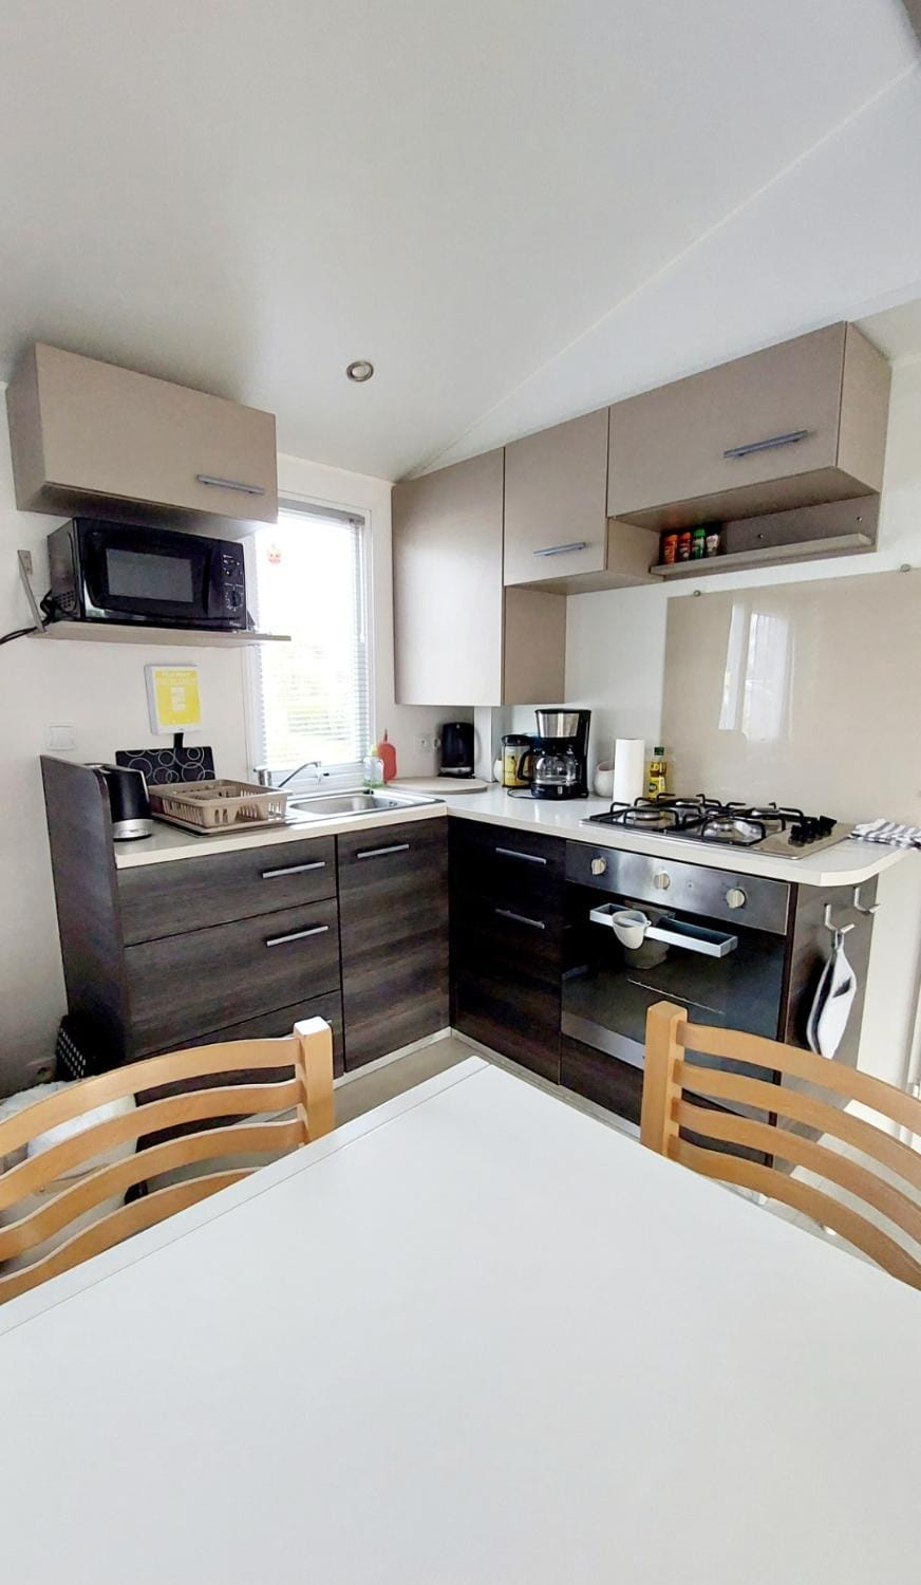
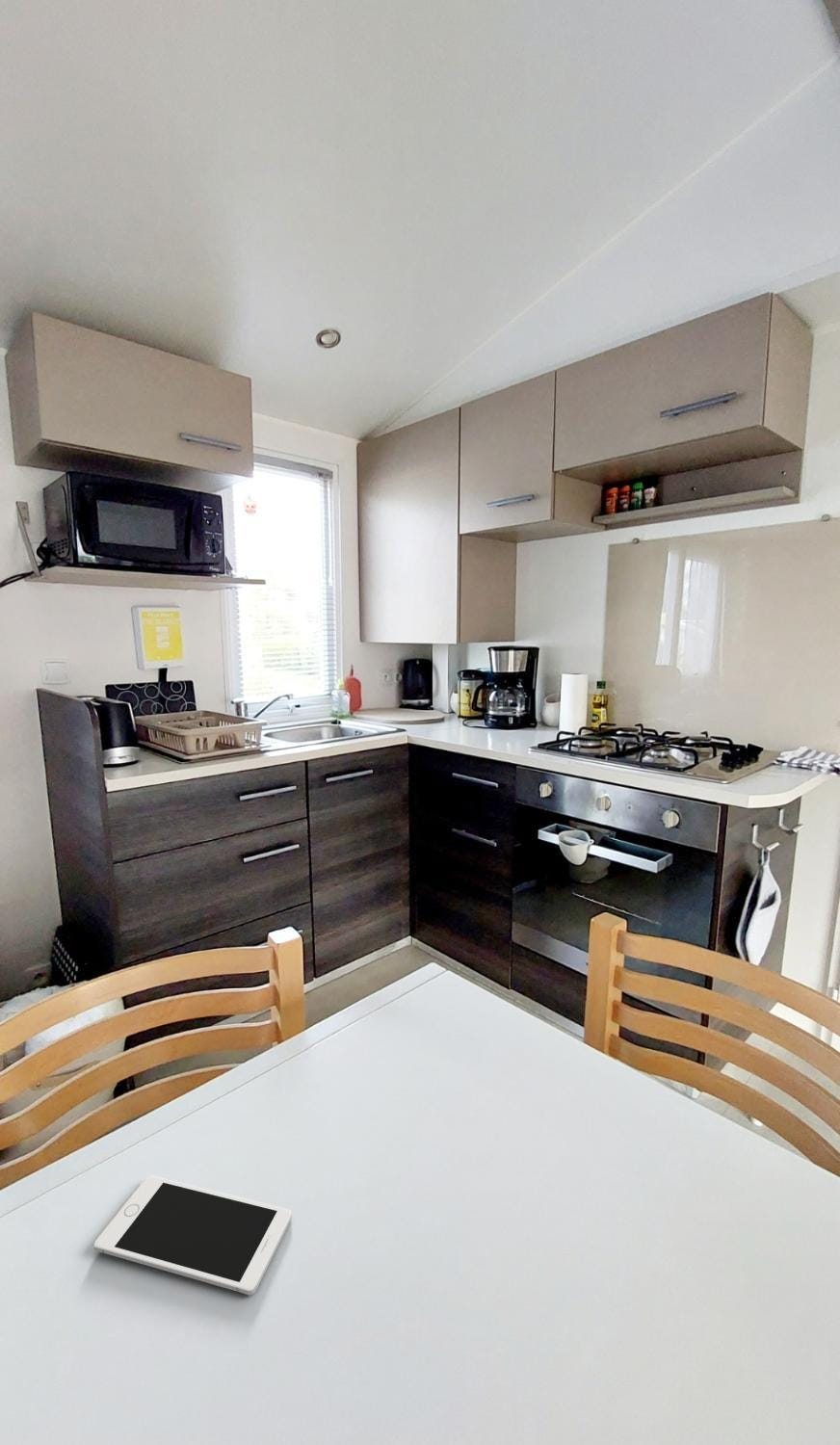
+ cell phone [92,1174,293,1296]
